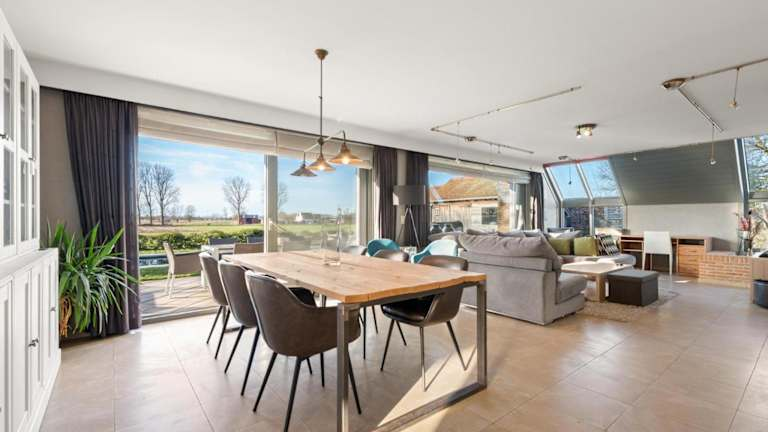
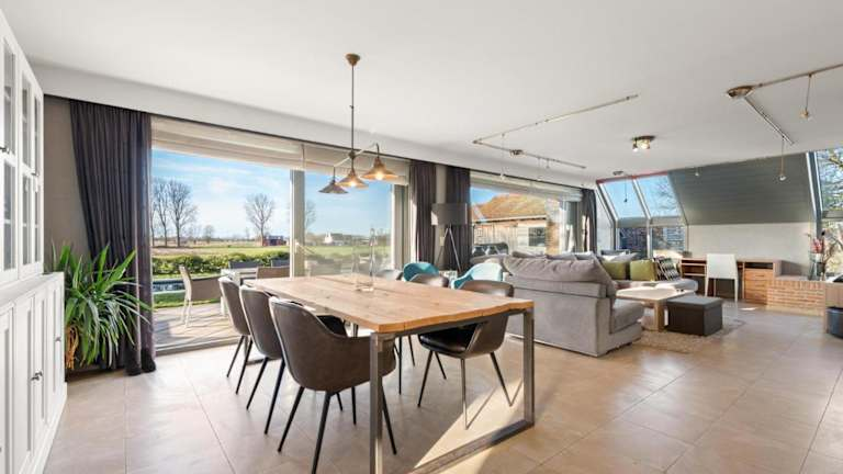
+ boots [124,346,157,376]
